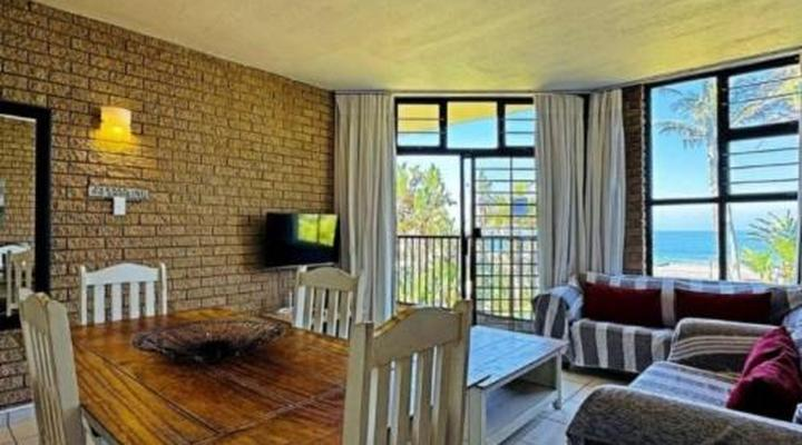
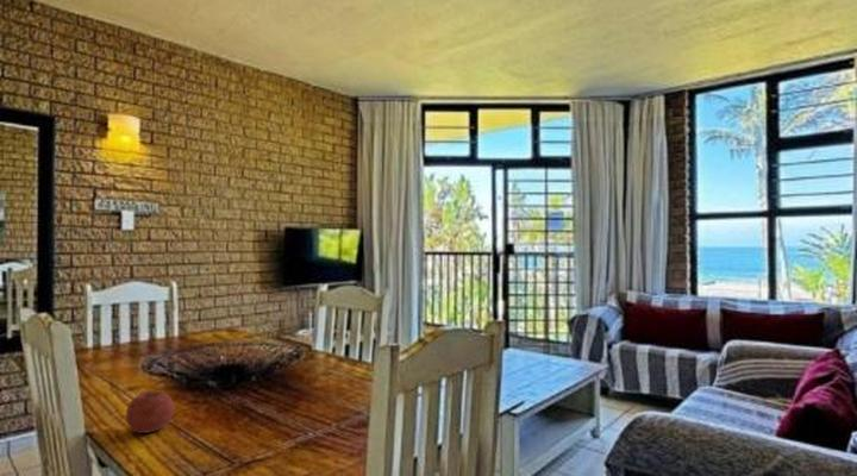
+ fruit [125,387,175,434]
